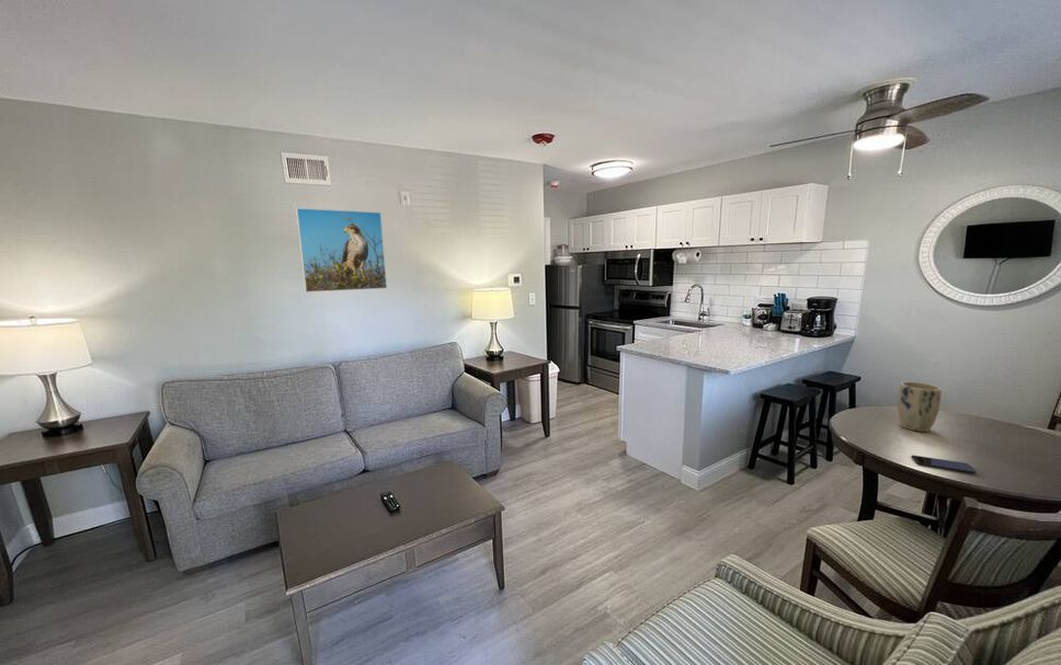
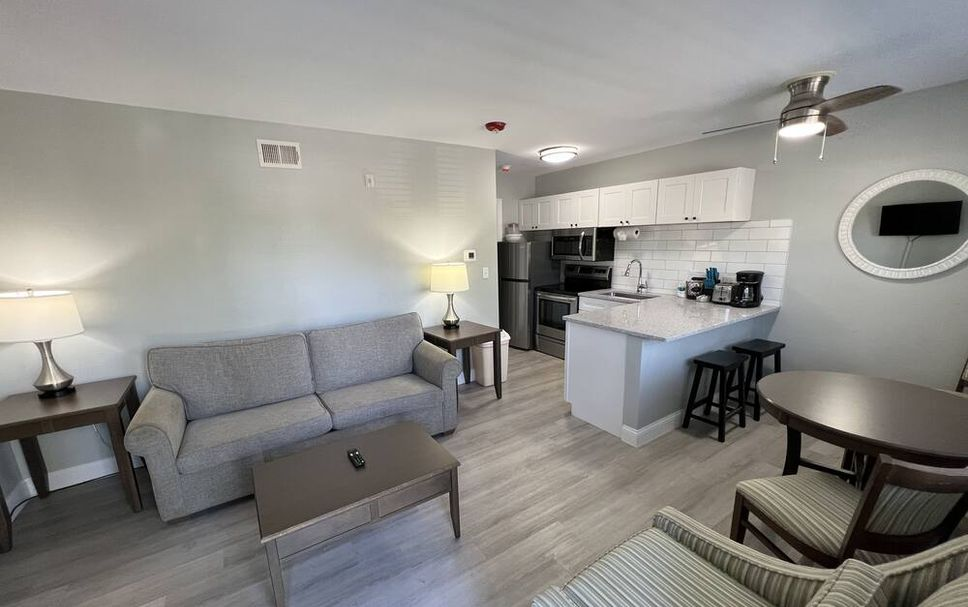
- smartphone [911,455,978,474]
- plant pot [897,381,943,433]
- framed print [295,207,388,294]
